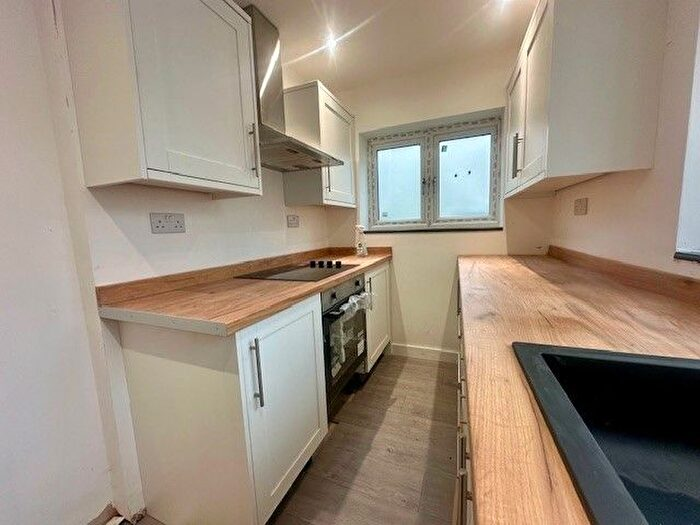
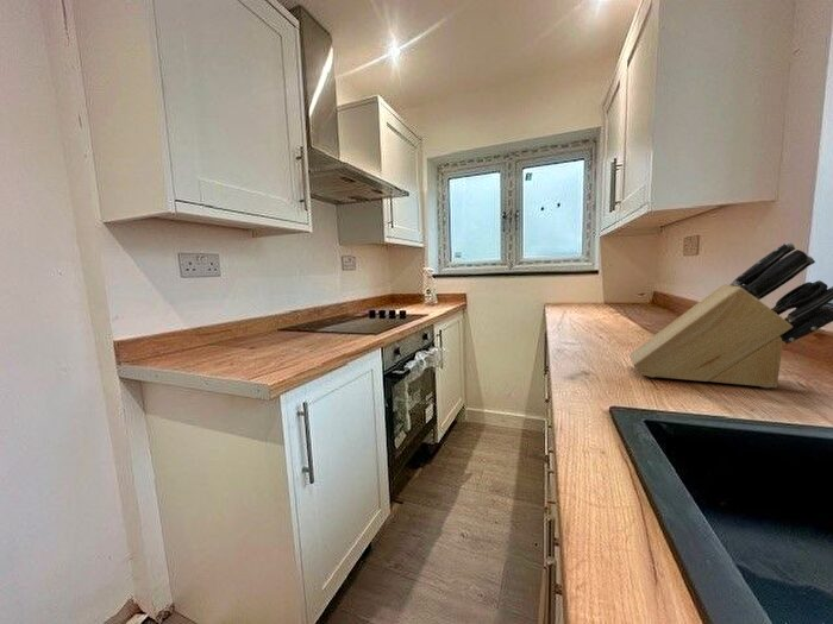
+ knife block [628,241,833,389]
